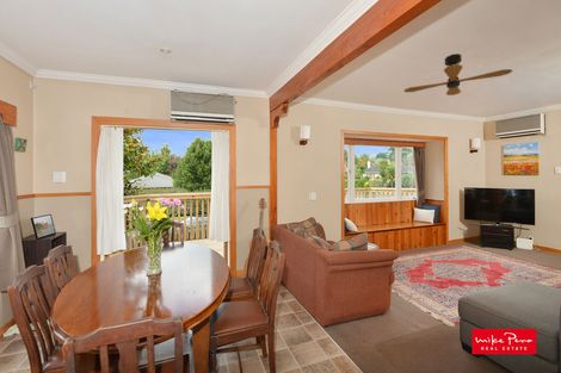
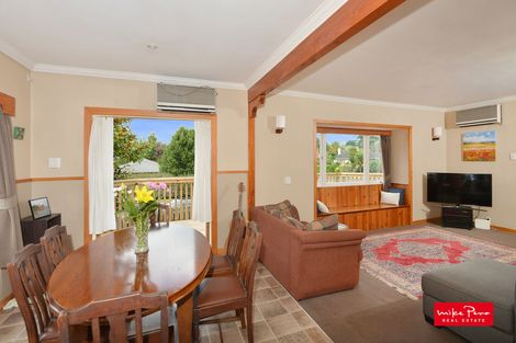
- ceiling fan [403,52,513,97]
